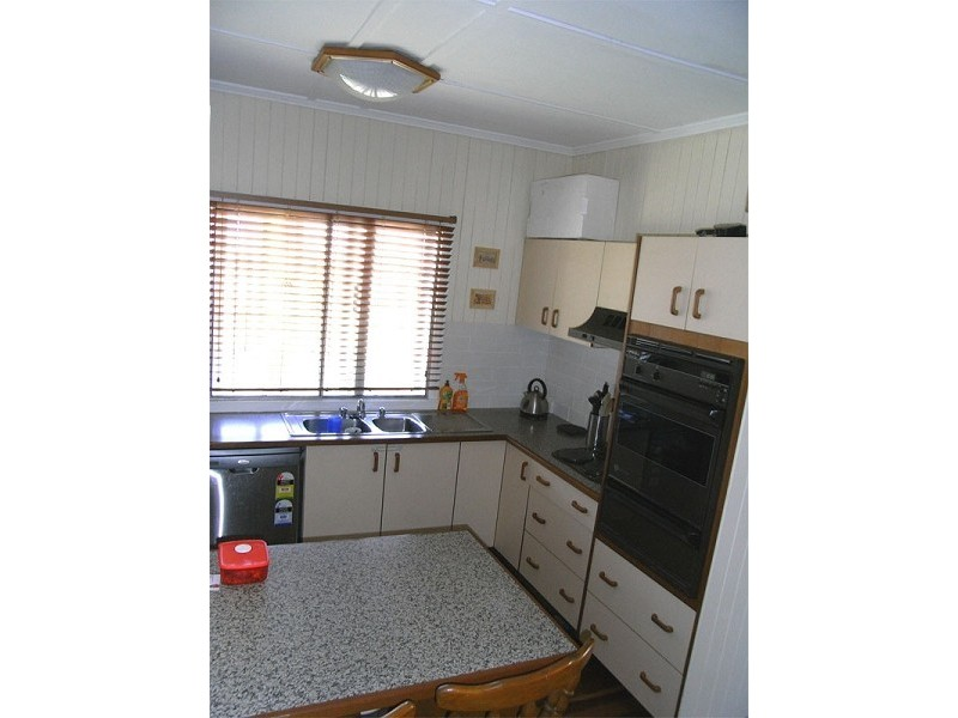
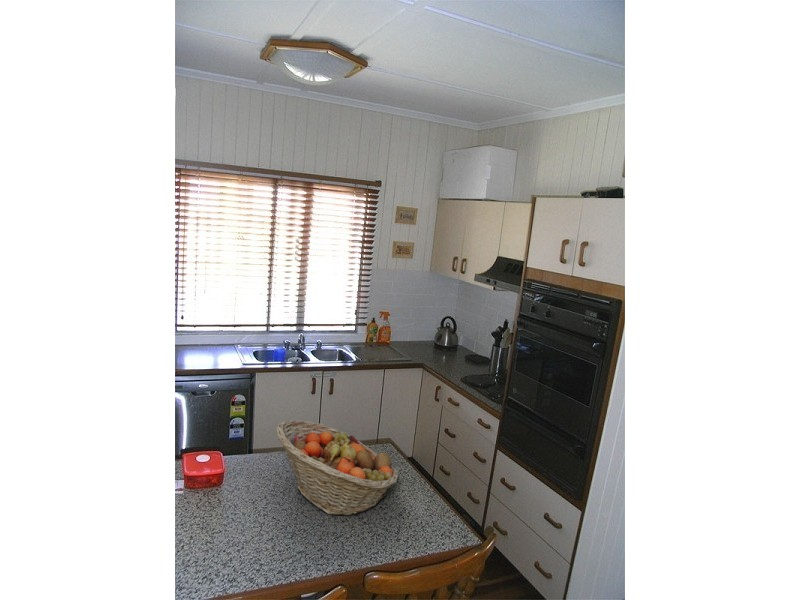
+ fruit basket [275,419,400,517]
